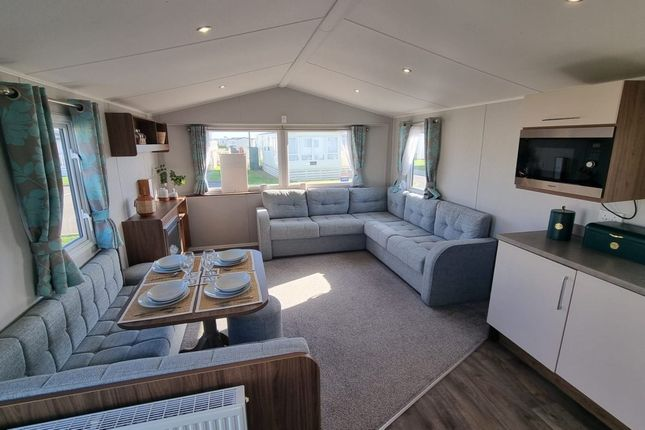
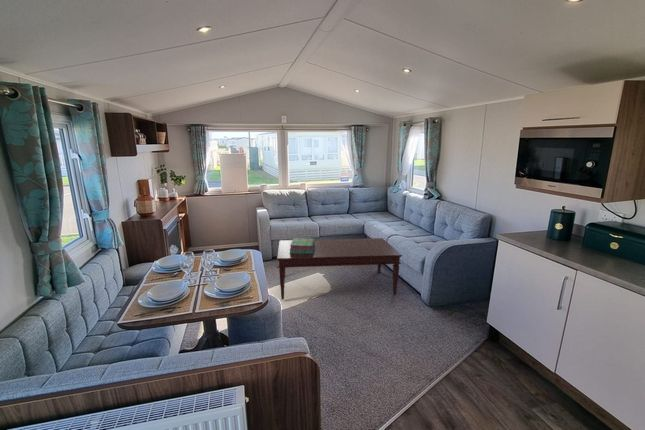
+ stack of books [290,237,315,254]
+ coffee table [276,237,403,301]
